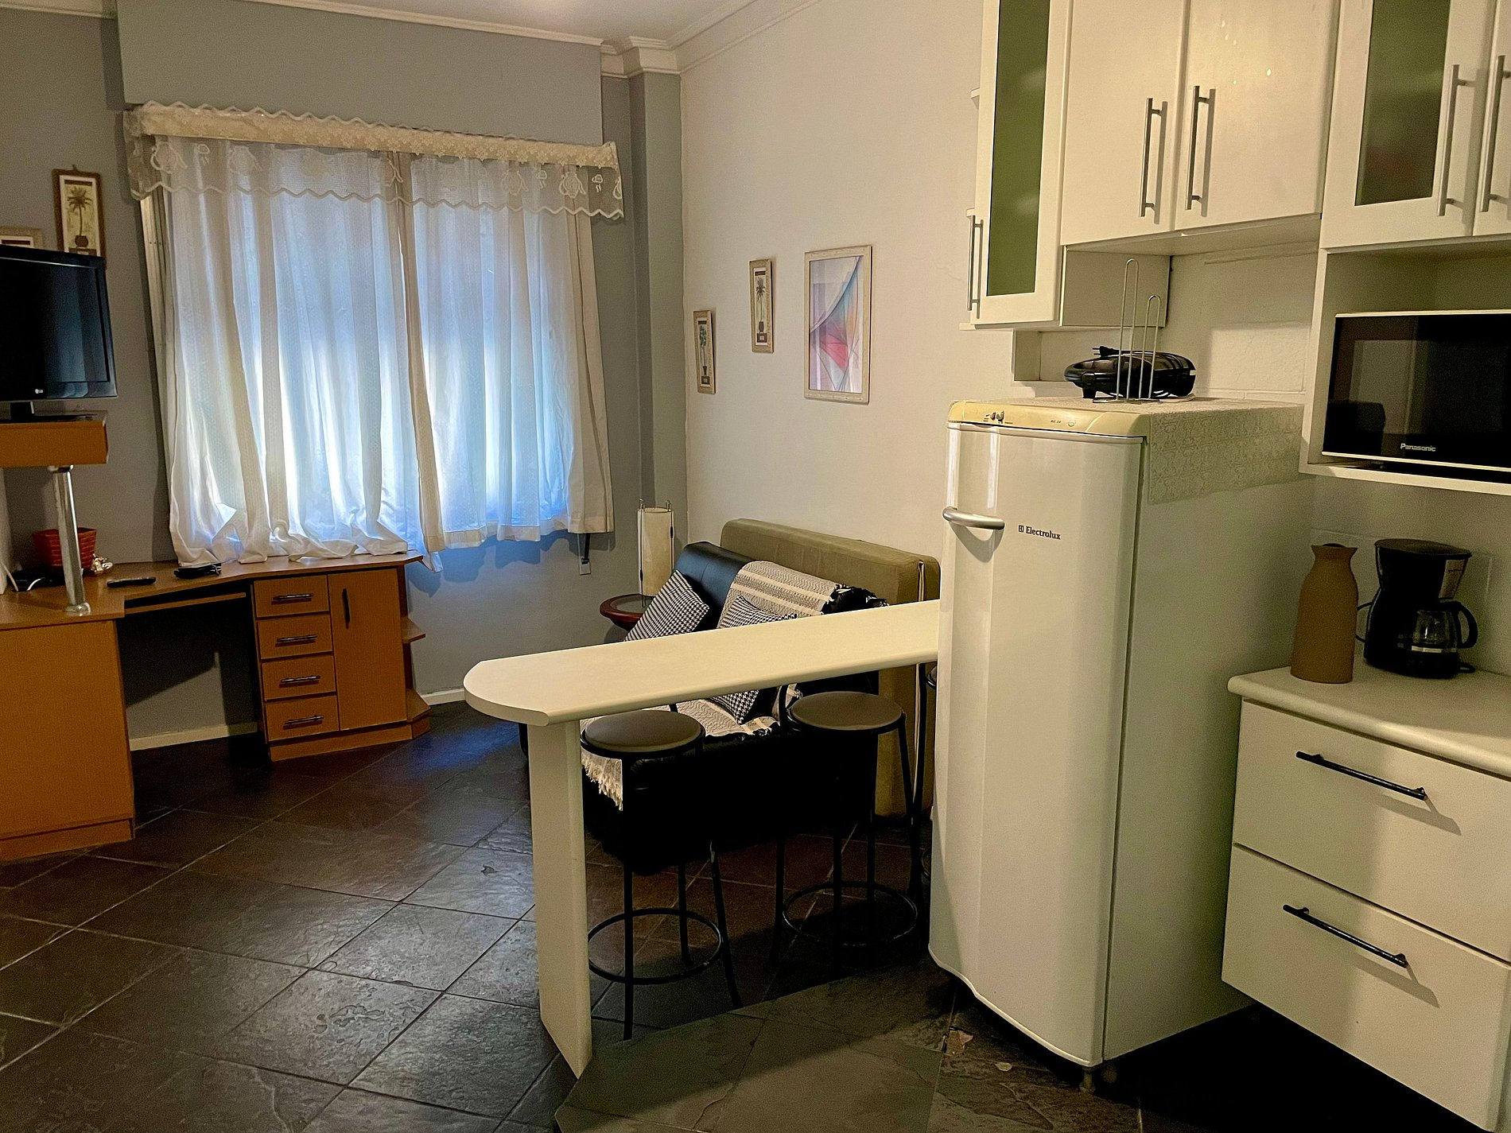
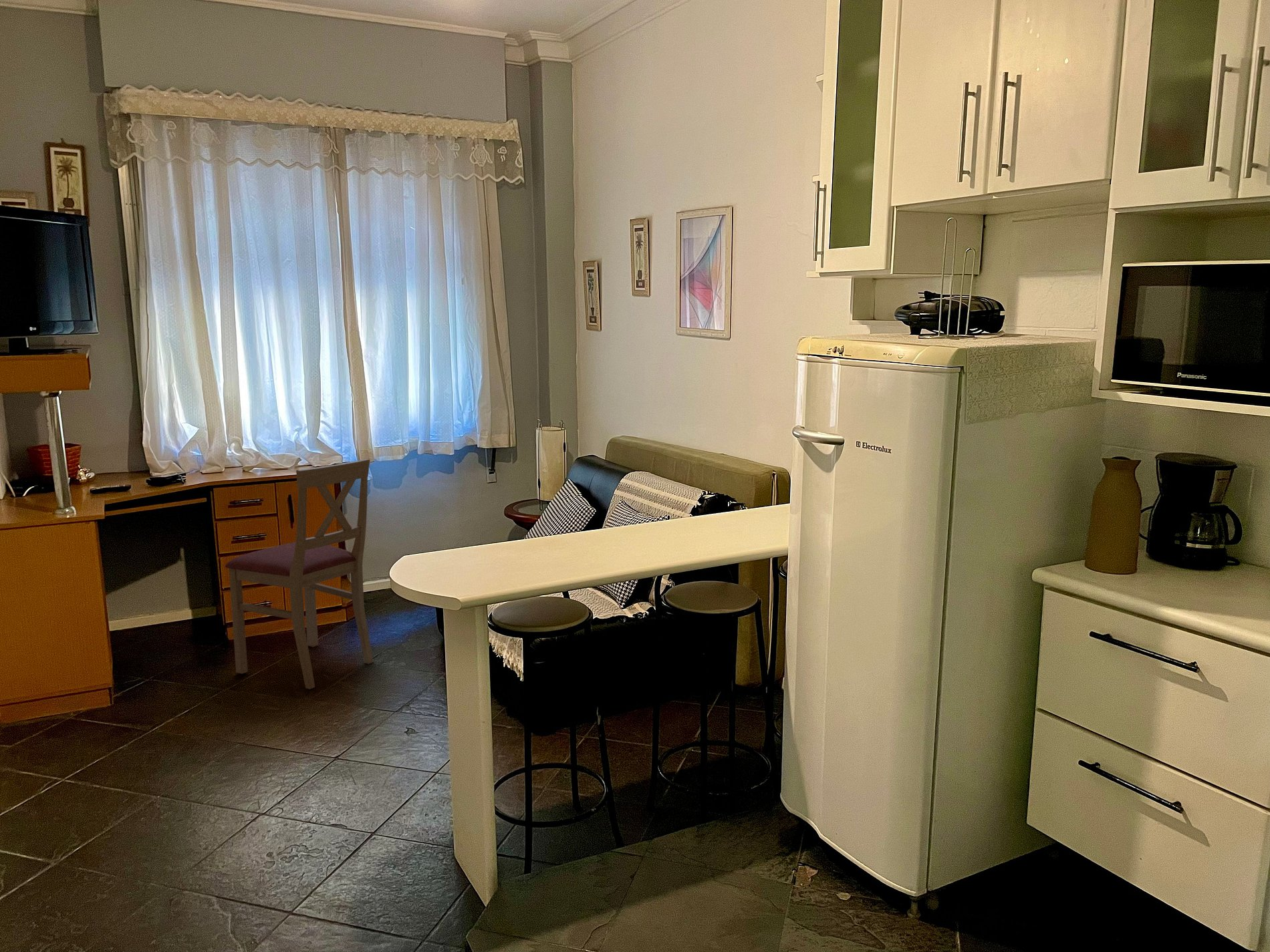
+ chair [225,458,374,690]
